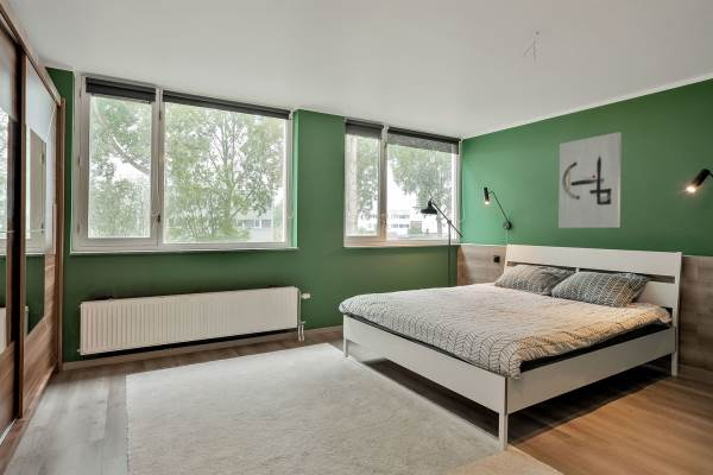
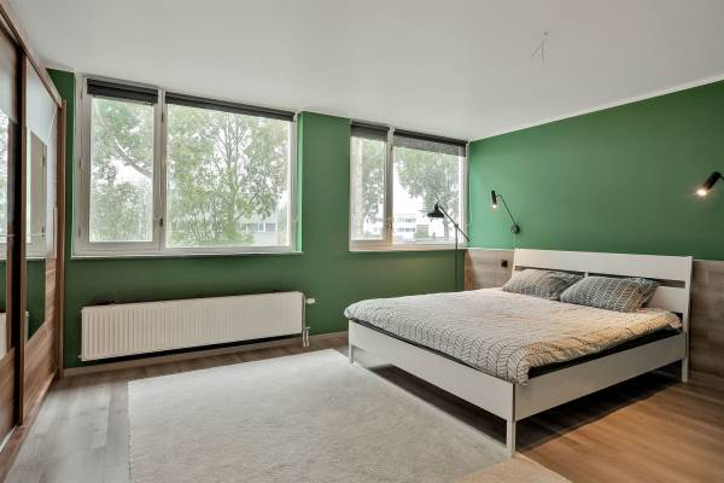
- wall art [557,131,623,229]
